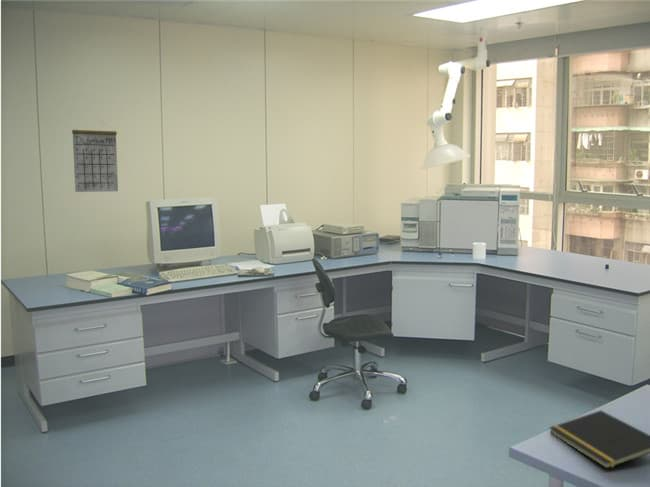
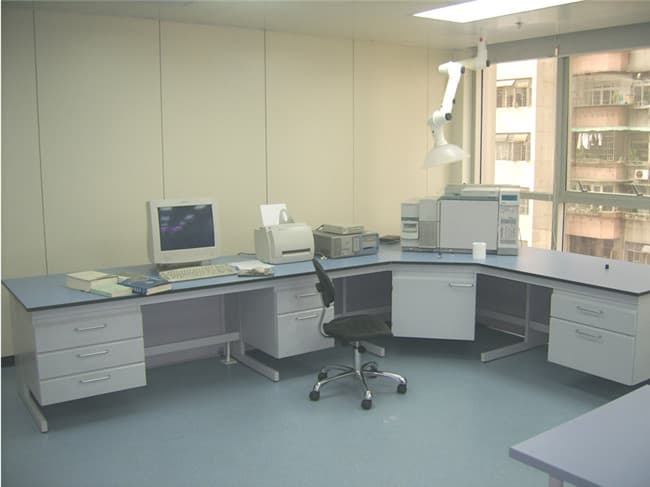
- notepad [548,409,650,470]
- calendar [71,121,119,193]
